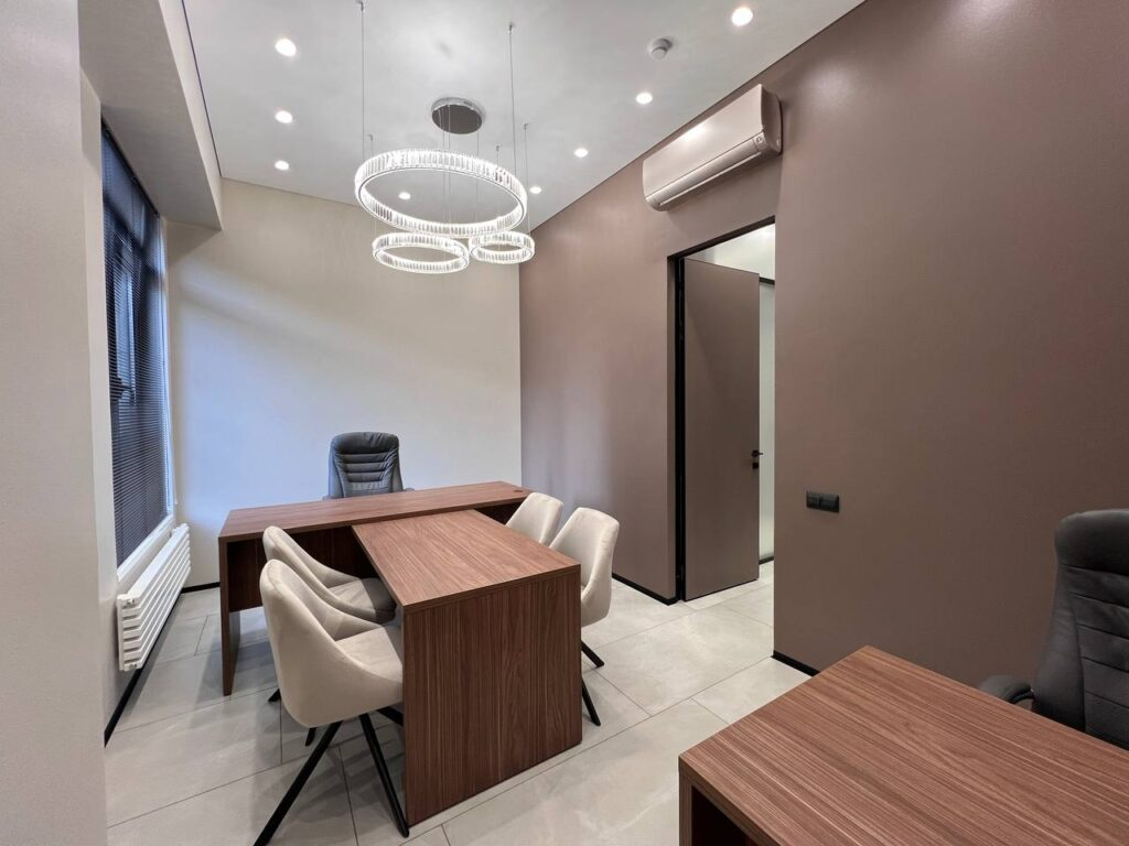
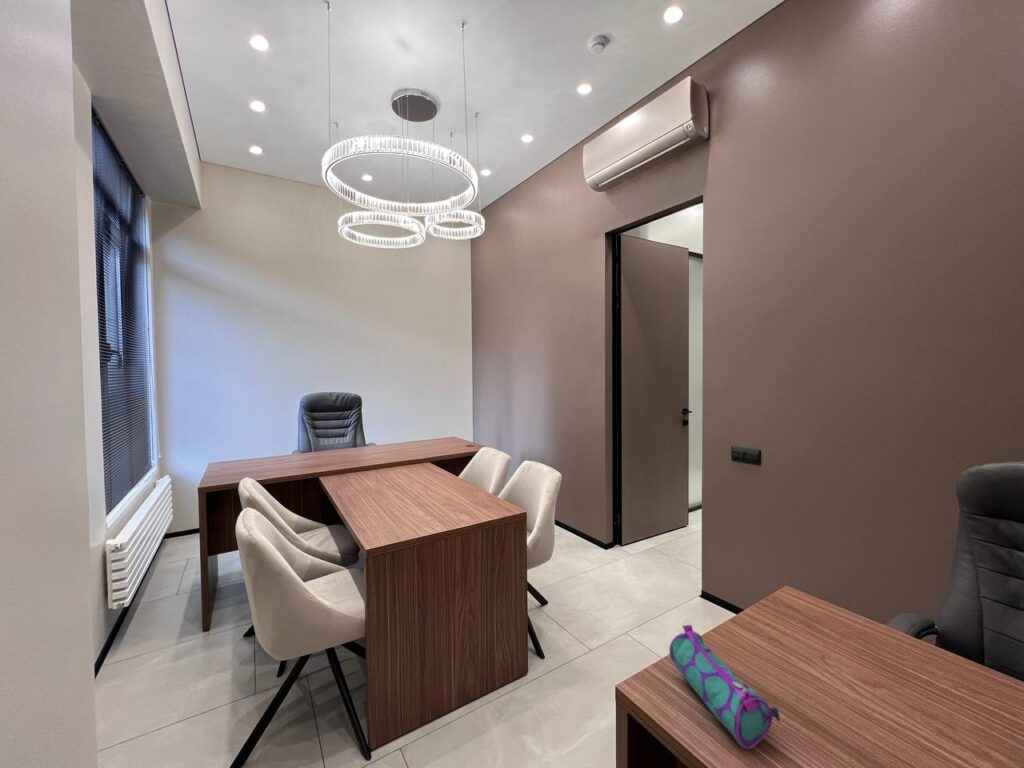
+ pencil case [668,624,781,750]
